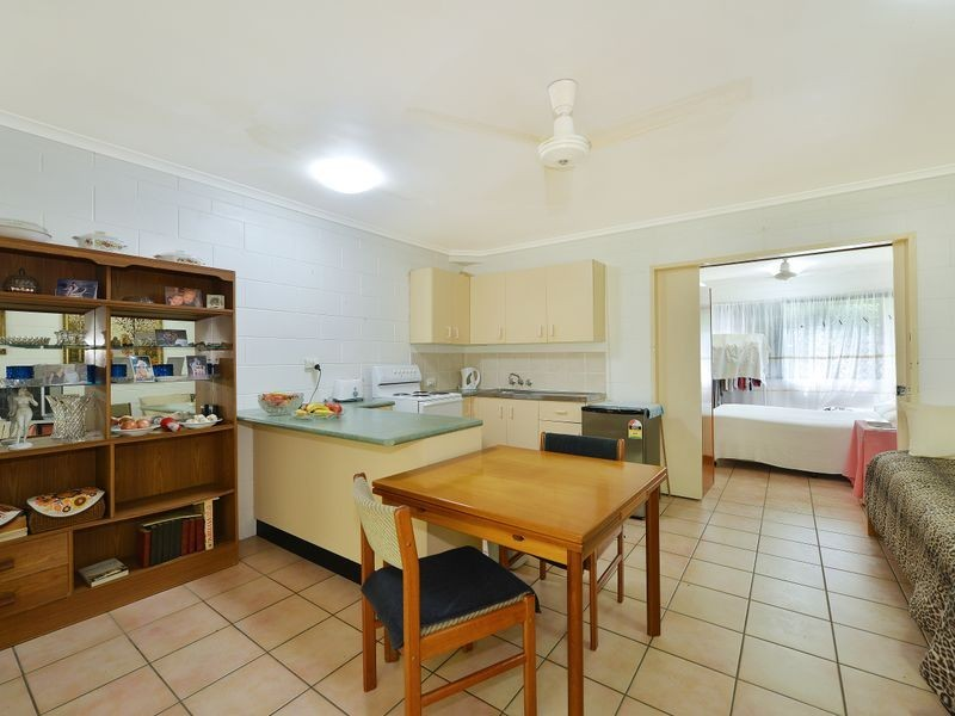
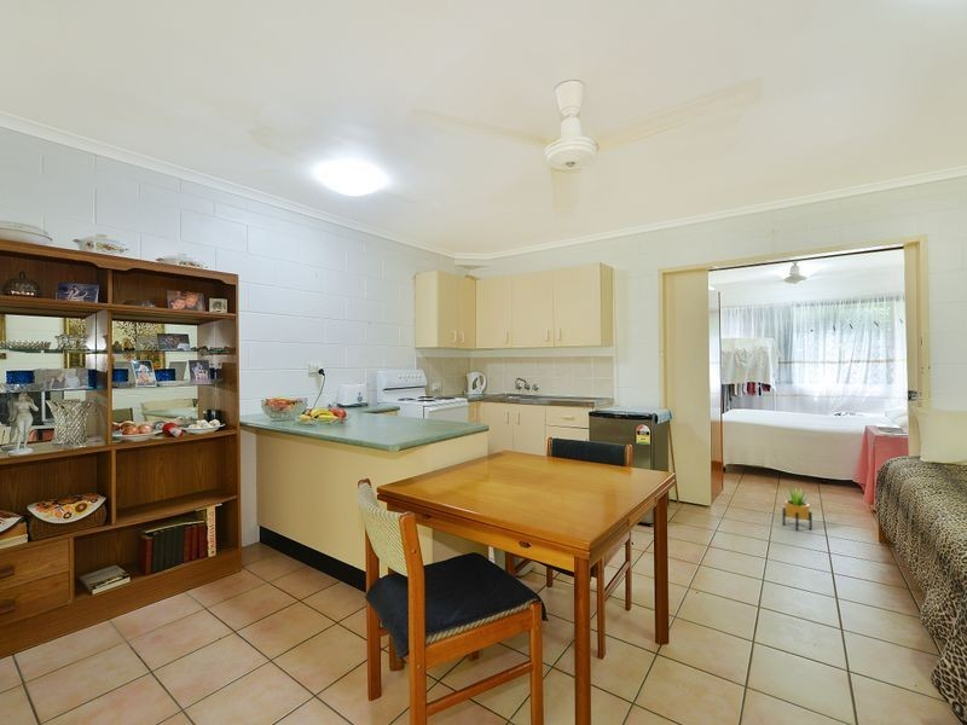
+ potted plant [782,482,813,532]
